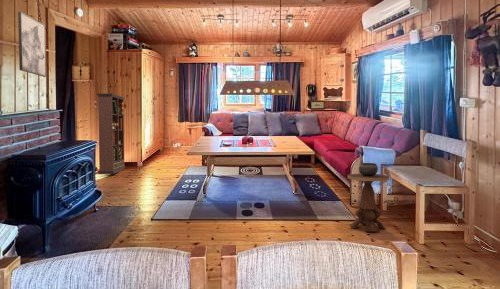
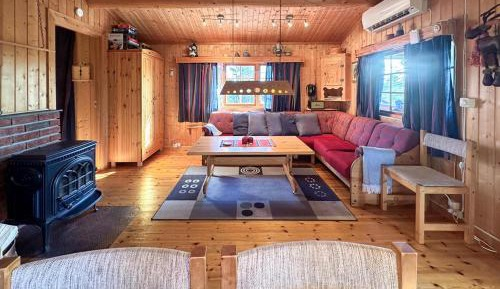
- side table [347,162,390,233]
- wall art [17,11,47,78]
- bookcase [96,92,126,175]
